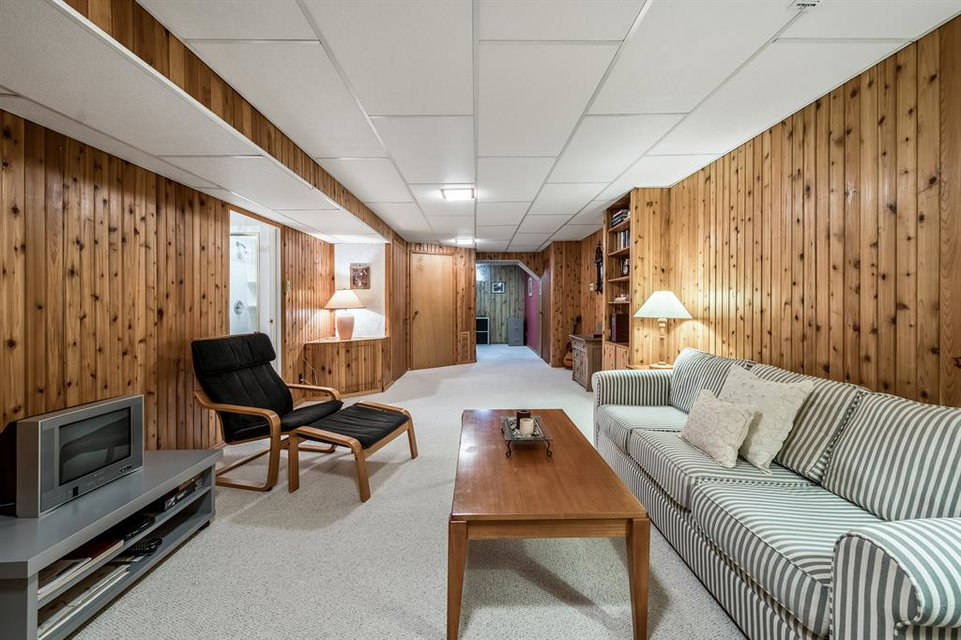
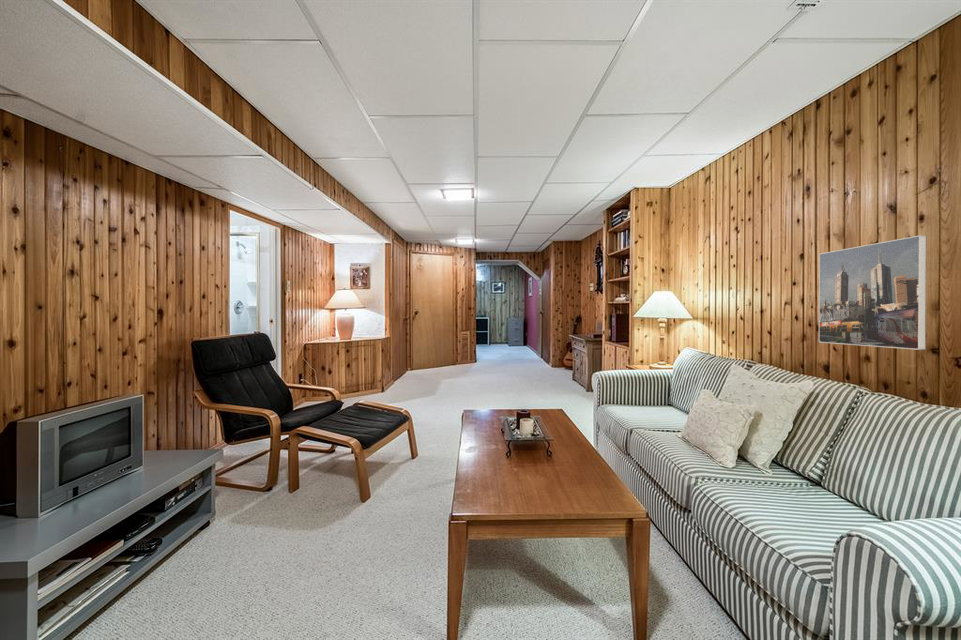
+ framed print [818,234,928,351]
